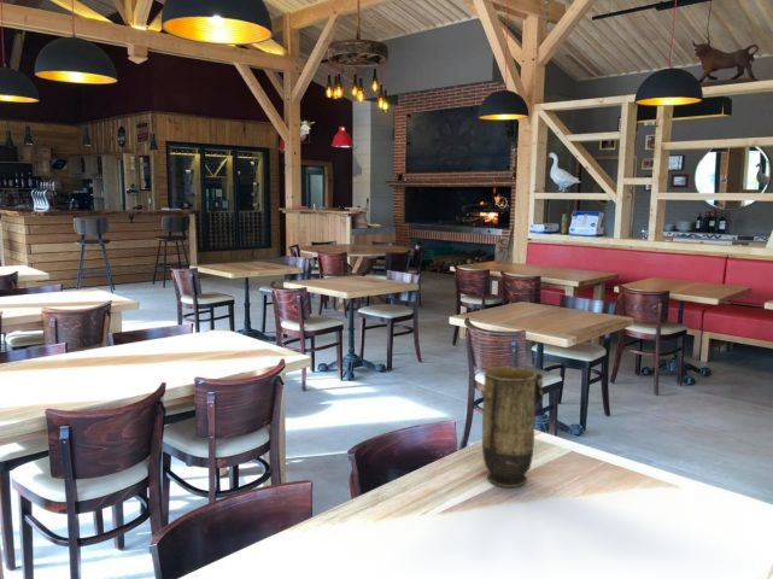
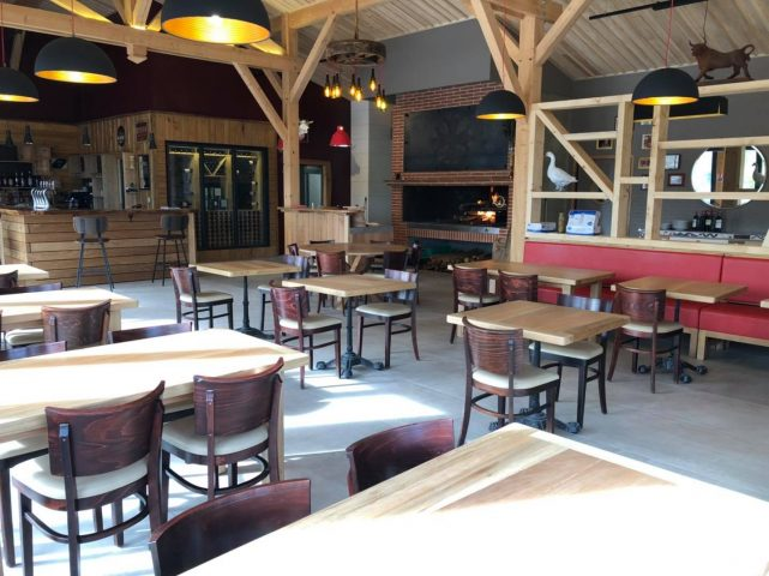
- vase [480,365,545,489]
